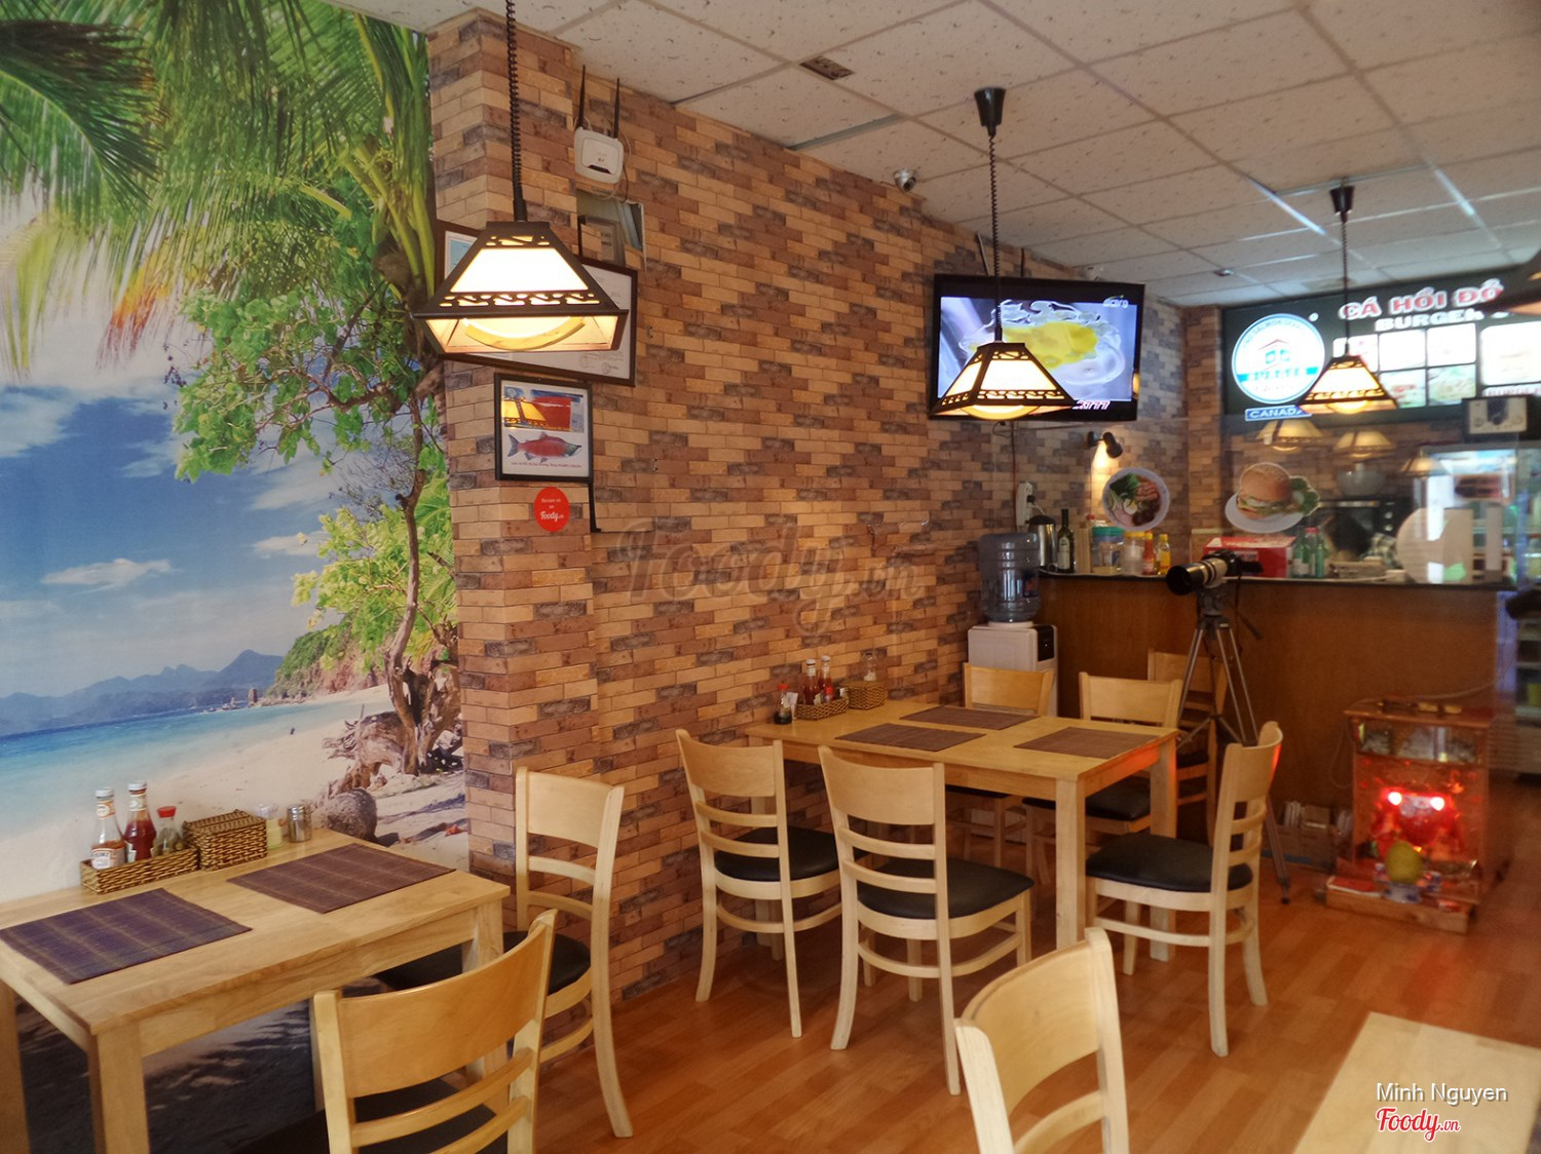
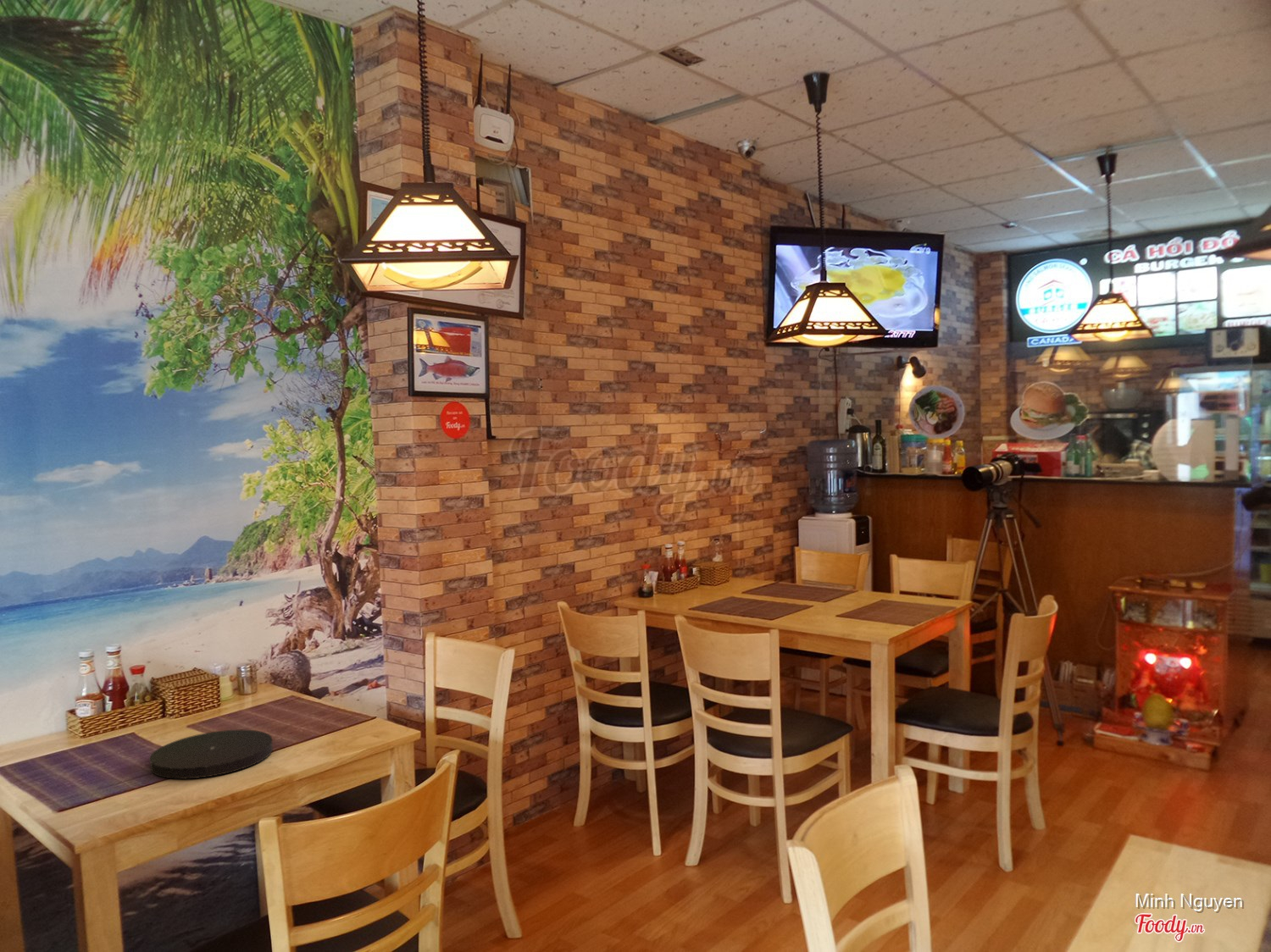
+ plate [148,729,274,780]
